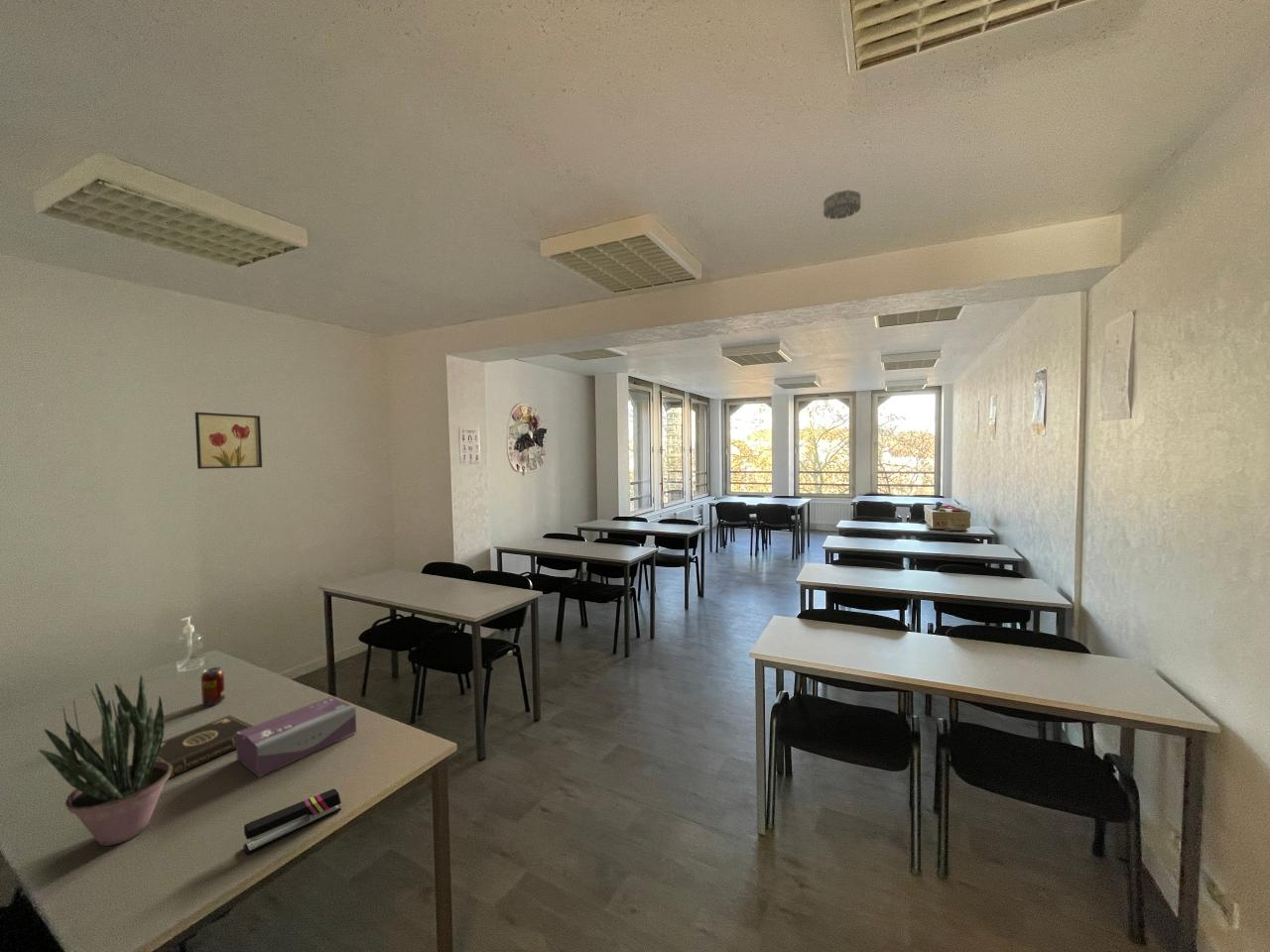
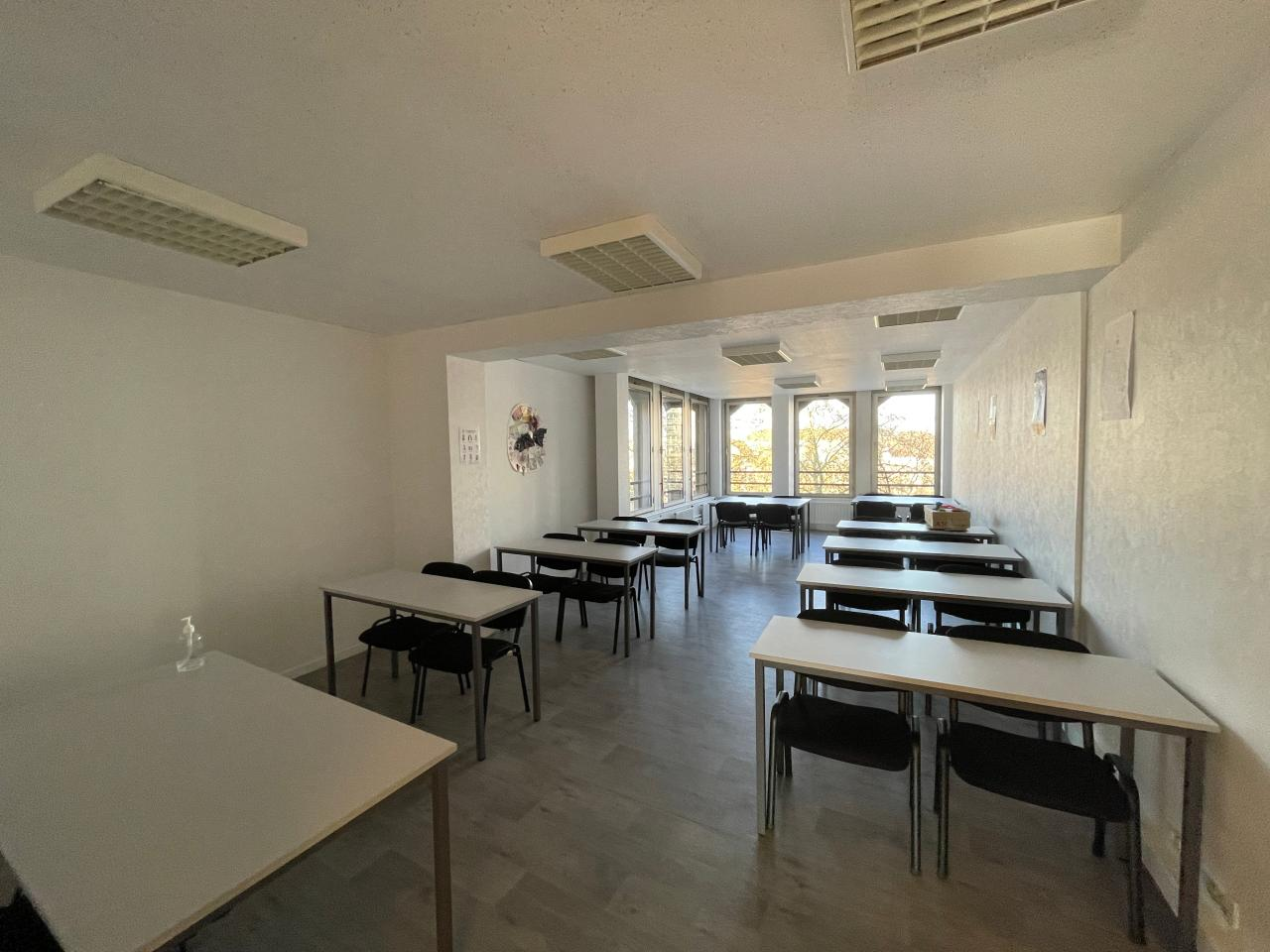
- beverage can [200,666,226,707]
- smoke detector [823,188,862,220]
- potted plant [38,673,172,847]
- wall art [194,412,263,470]
- book [157,714,254,779]
- tissue box [235,695,357,778]
- stapler [243,787,342,856]
